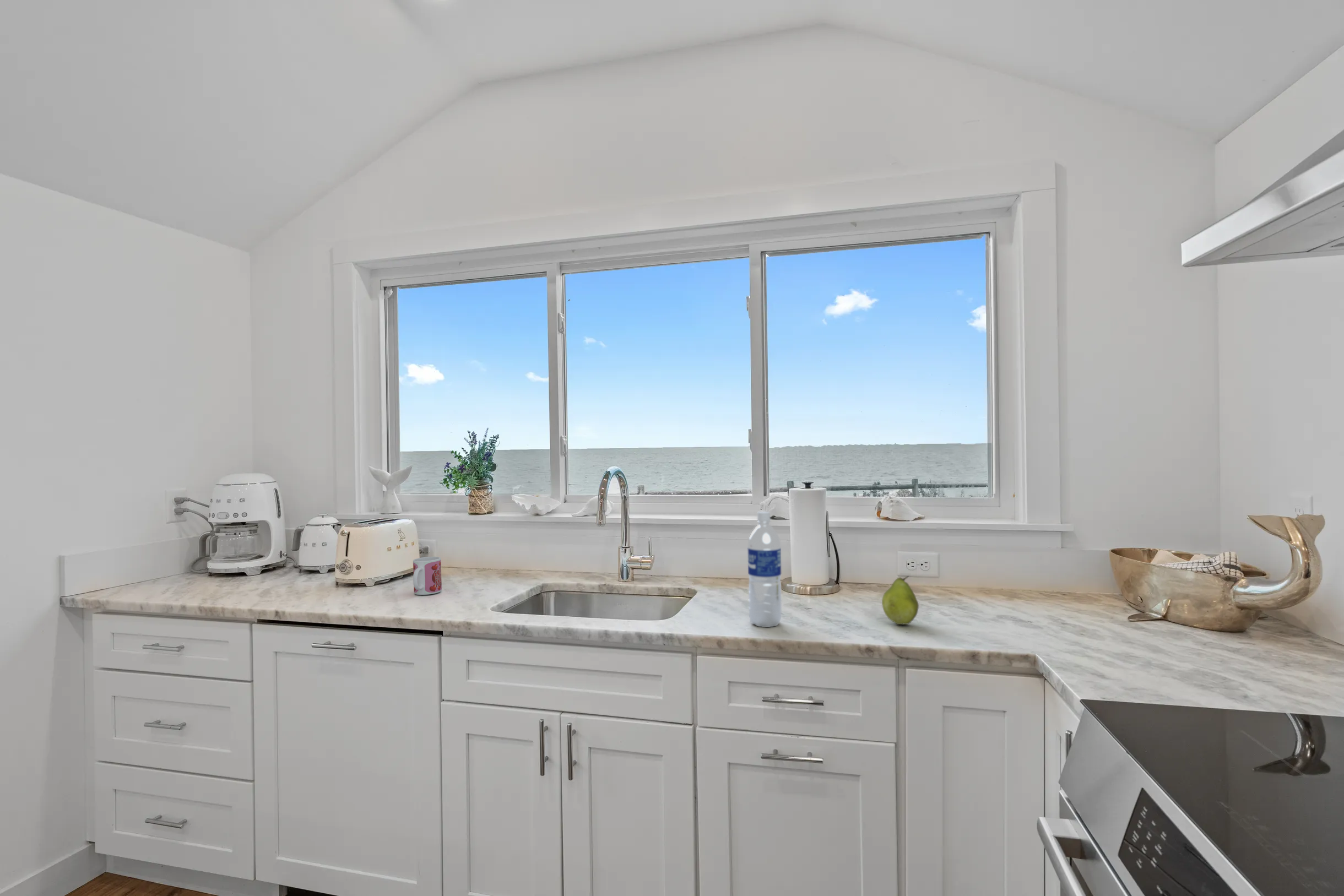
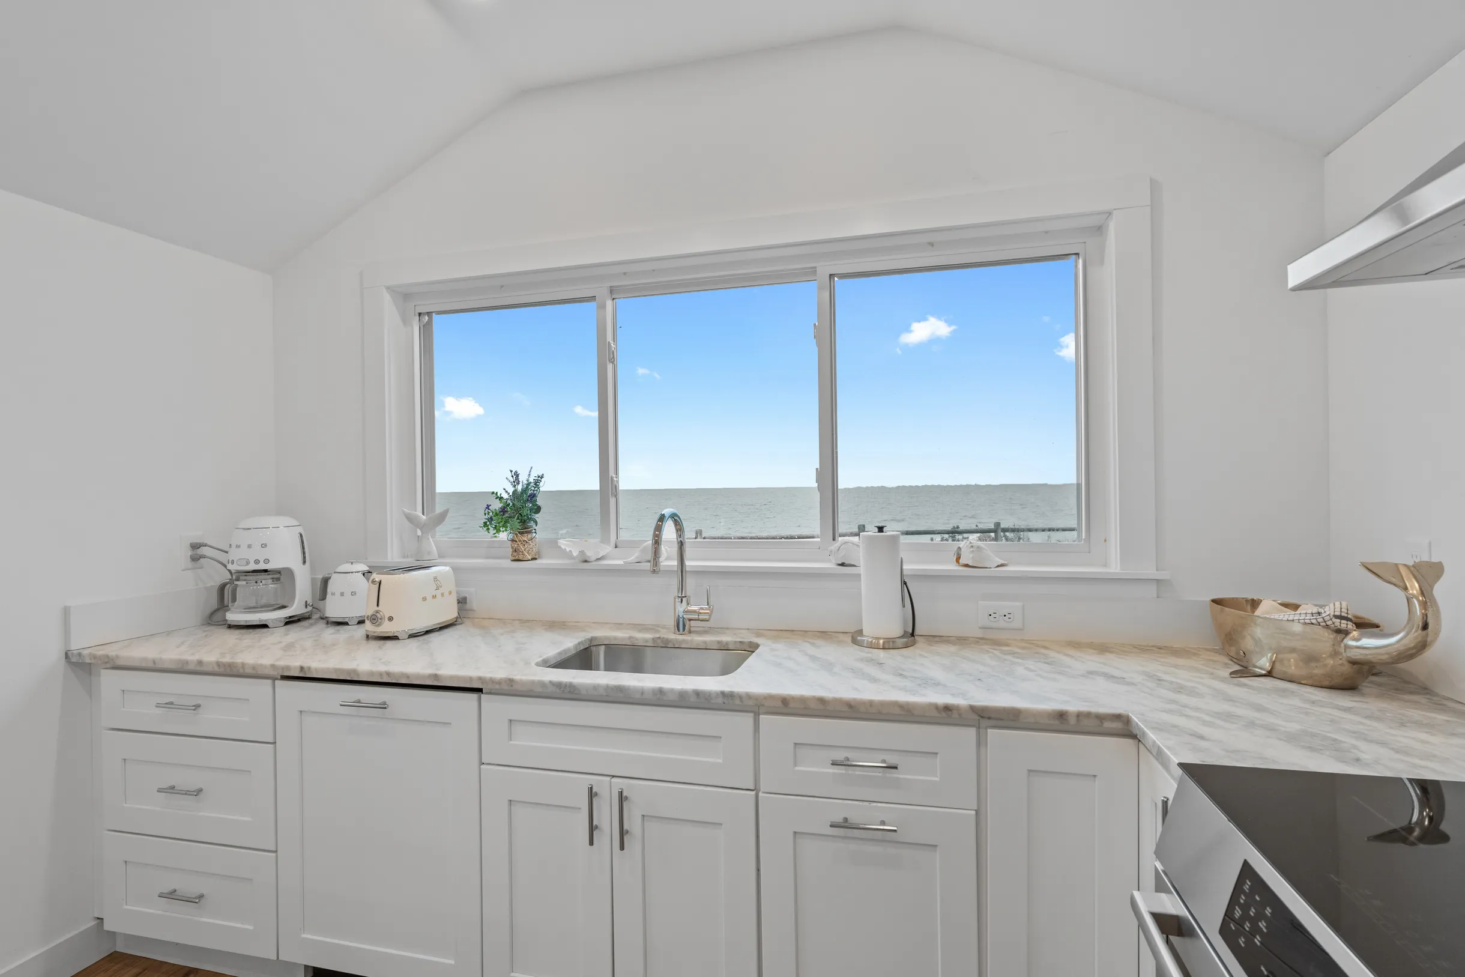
- fruit [881,575,919,625]
- water bottle [747,511,782,628]
- mug [413,556,442,595]
